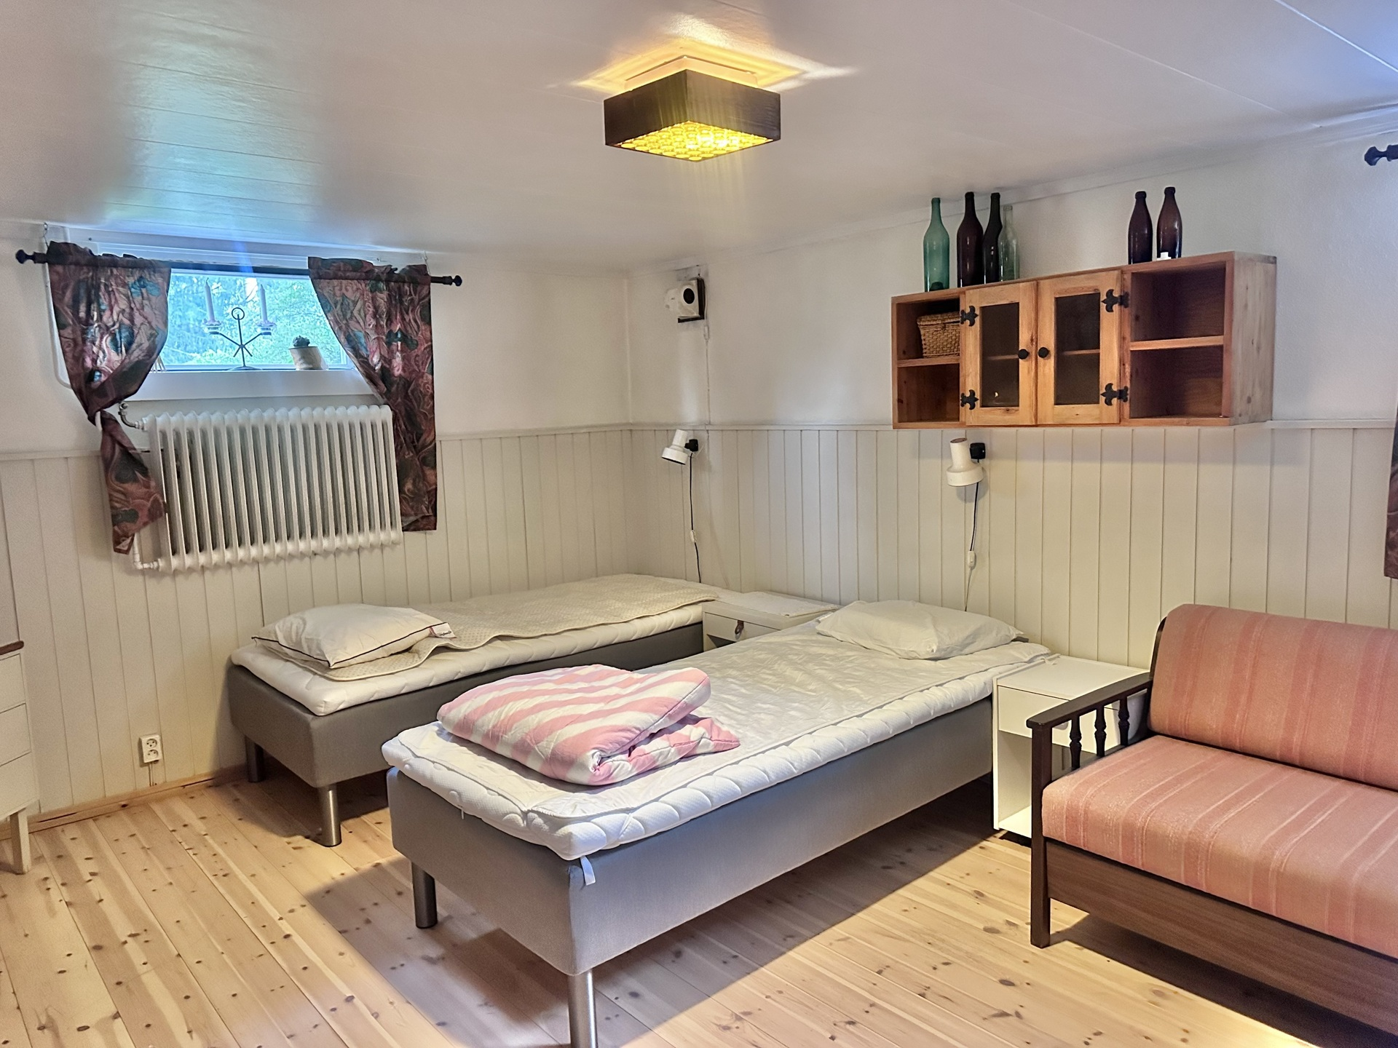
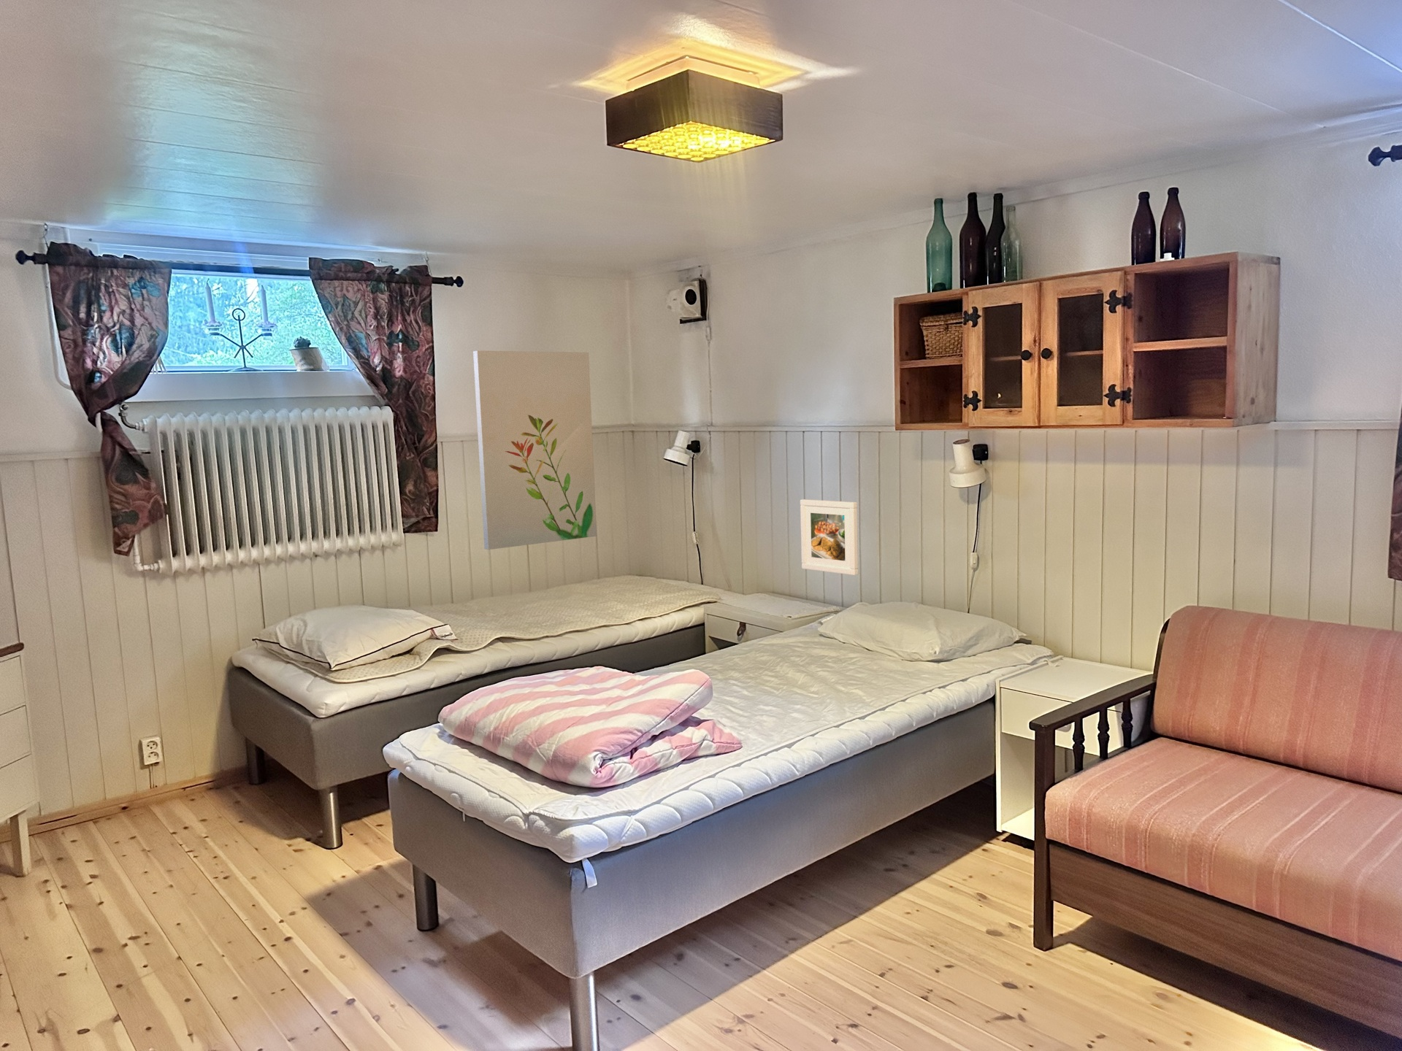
+ wall art [472,350,597,550]
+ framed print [799,499,859,576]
